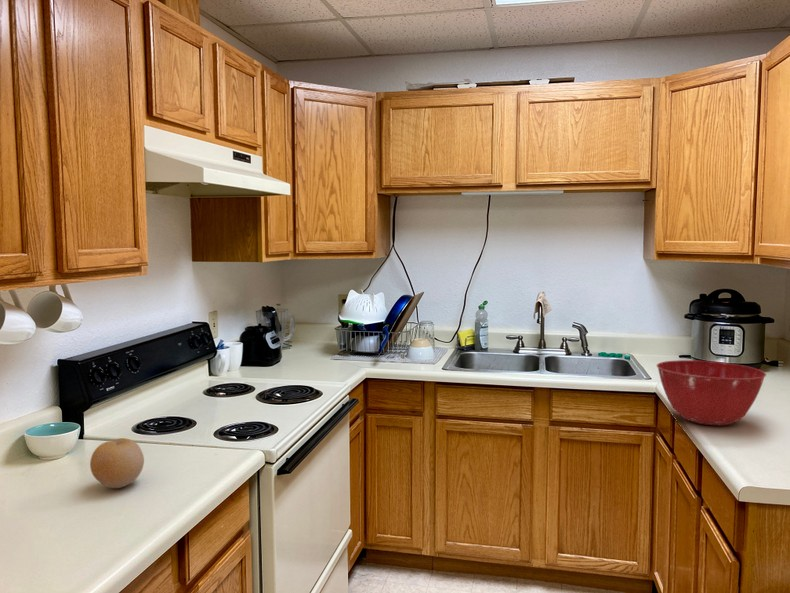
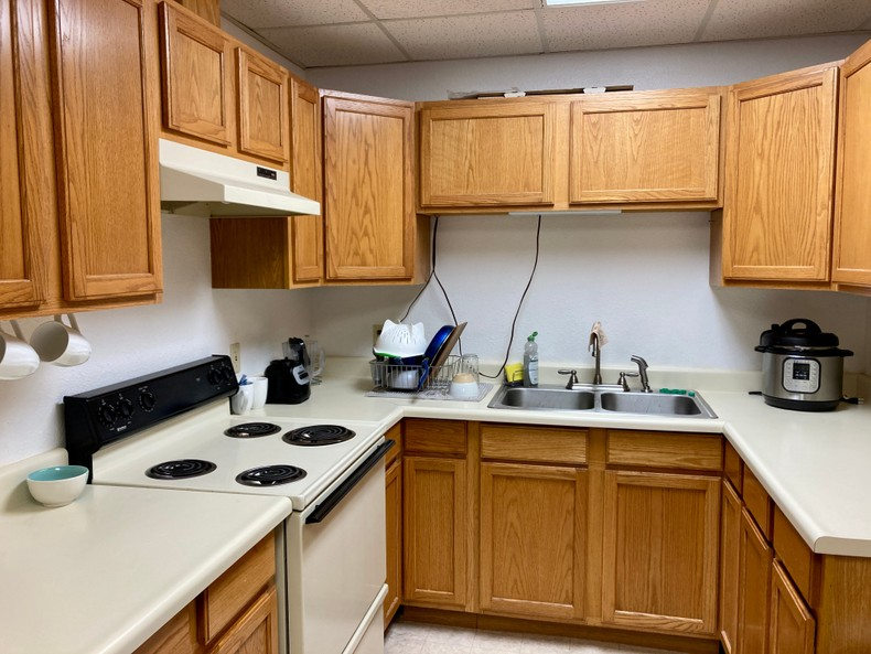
- mixing bowl [656,359,767,426]
- fruit [89,437,145,489]
